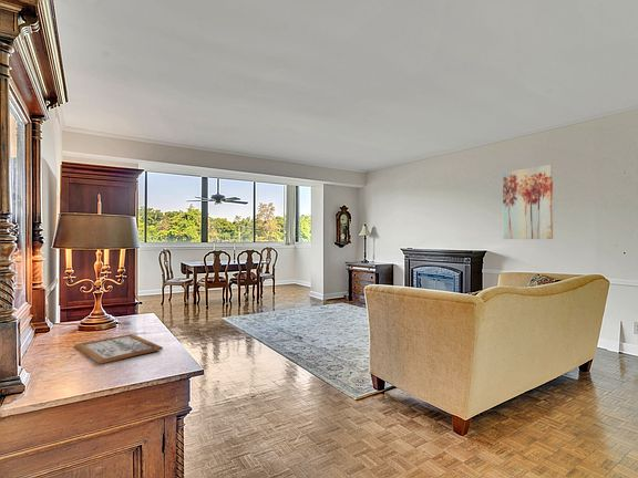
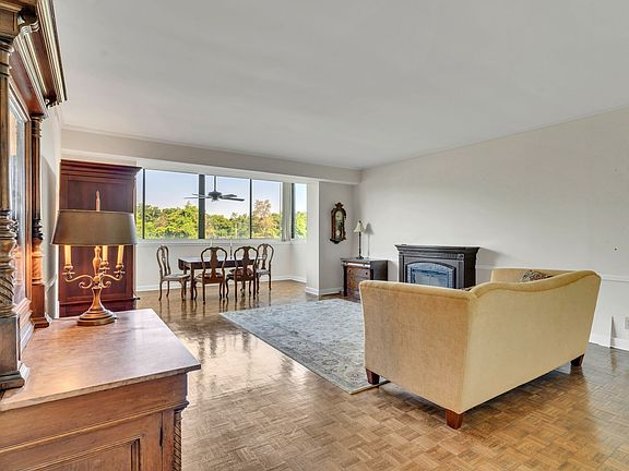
- wall art [502,164,554,240]
- picture frame [73,333,164,365]
